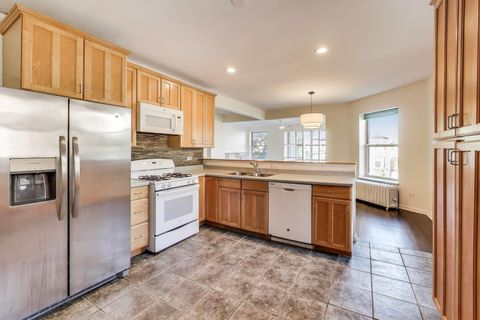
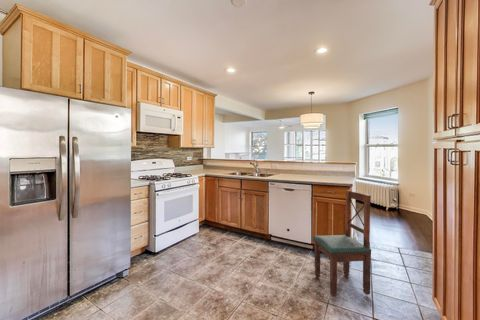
+ dining chair [312,189,372,298]
